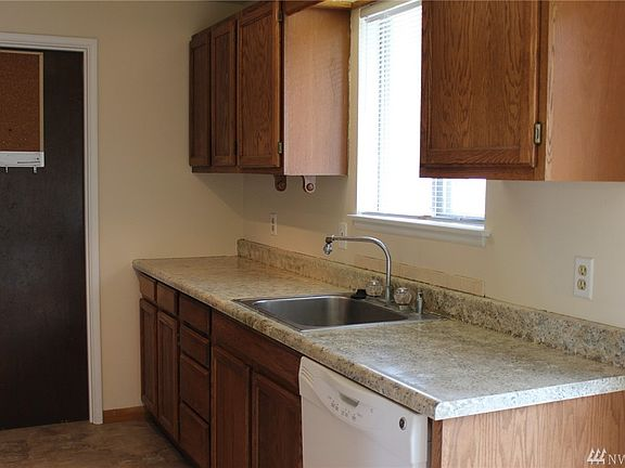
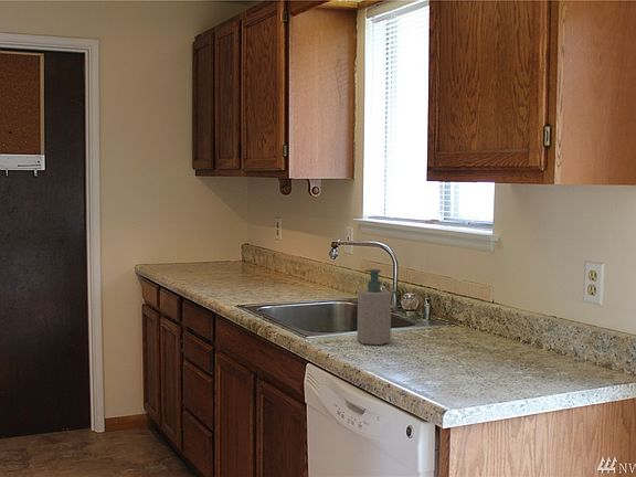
+ soap bottle [357,268,392,346]
